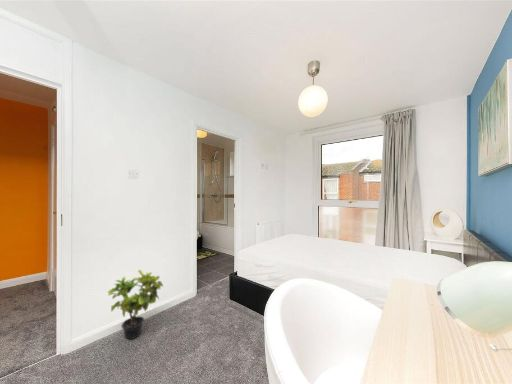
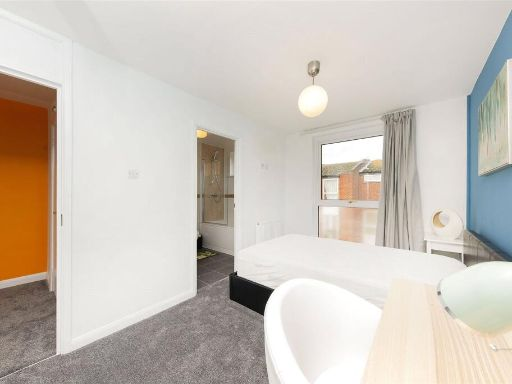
- potted plant [106,269,164,340]
